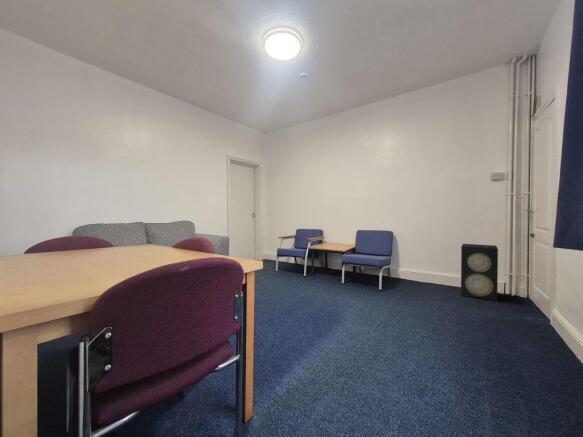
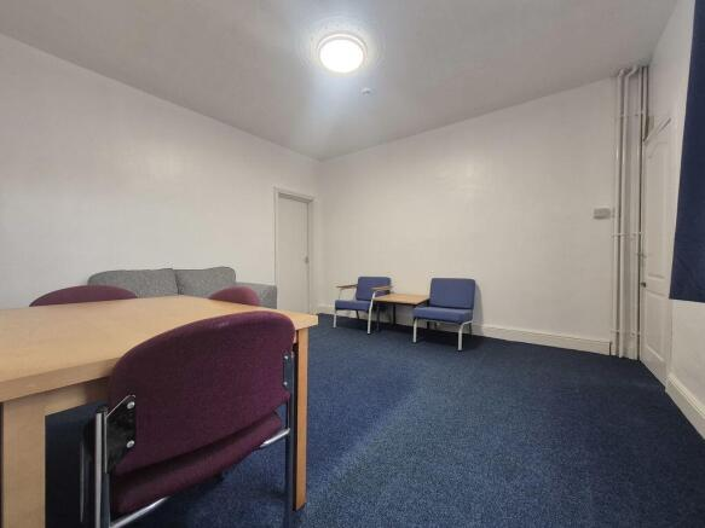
- speaker [460,243,499,302]
